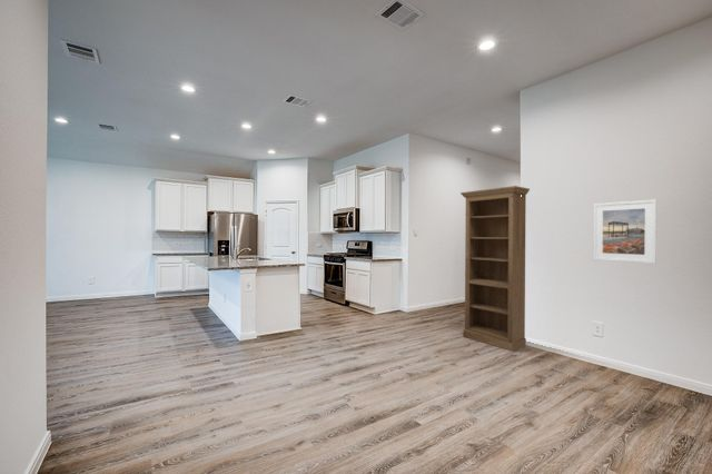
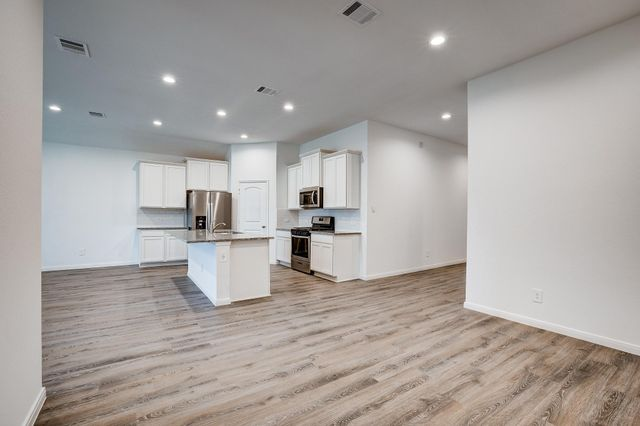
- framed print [592,198,657,265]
- bookshelf [459,185,531,353]
